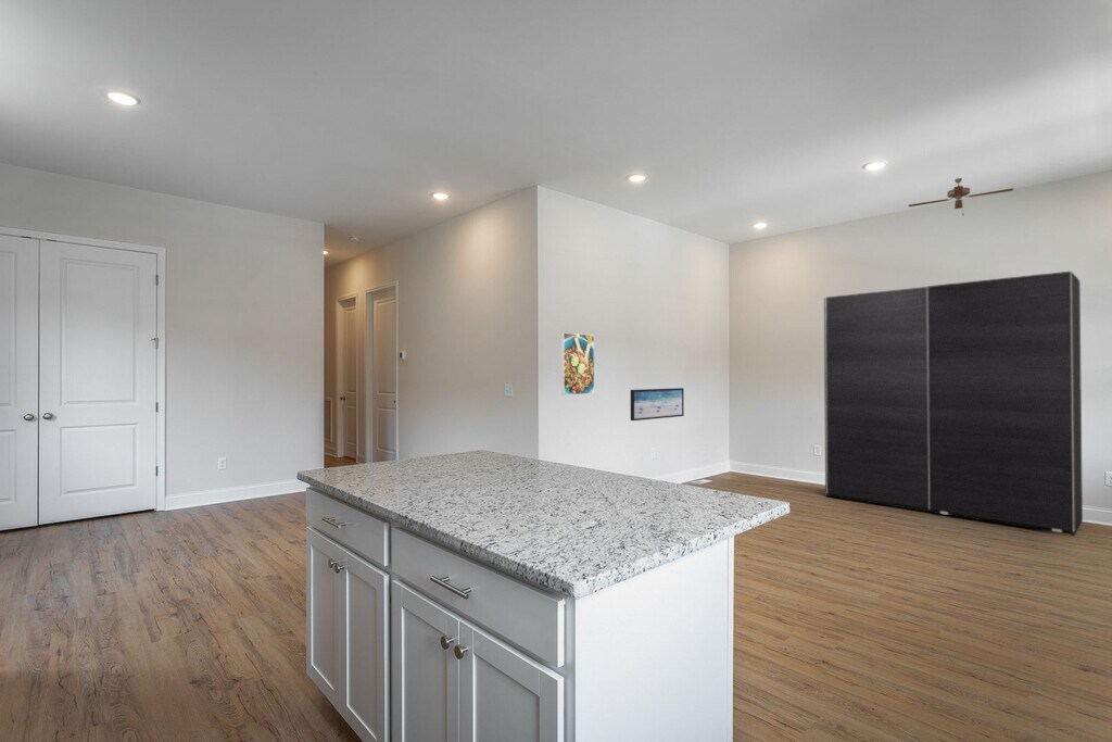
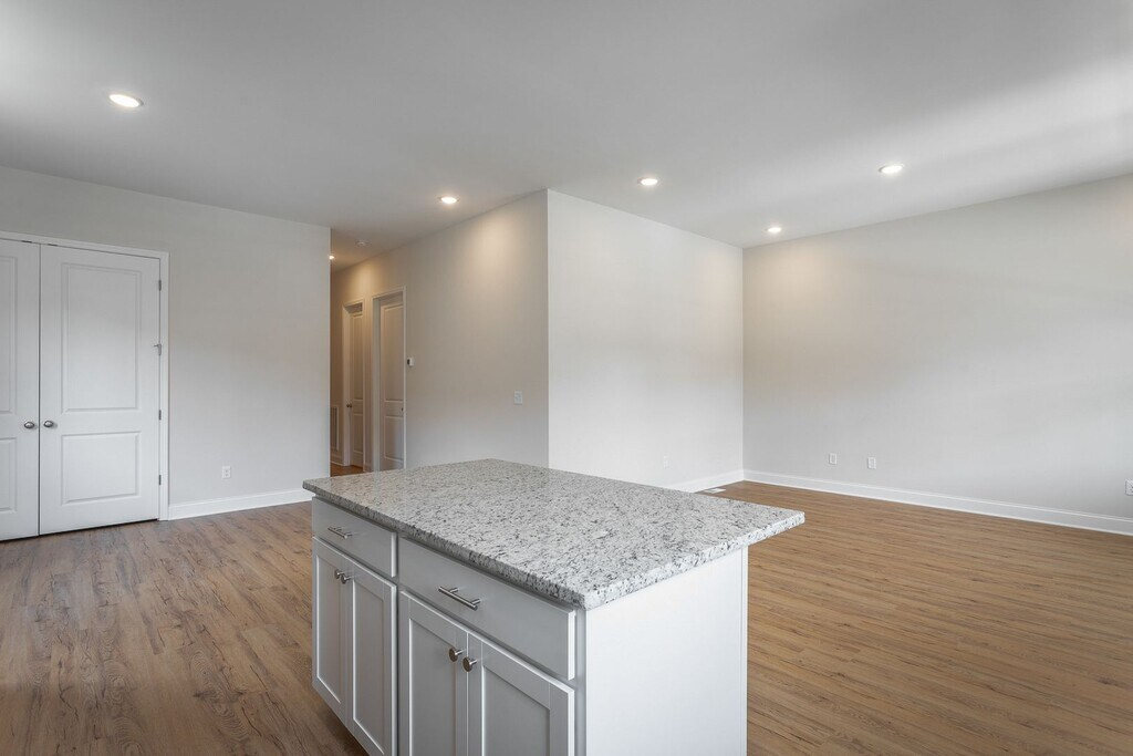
- wall art [630,387,685,422]
- ceiling fan [908,177,1014,216]
- cabinet [823,271,1084,537]
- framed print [560,331,595,397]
